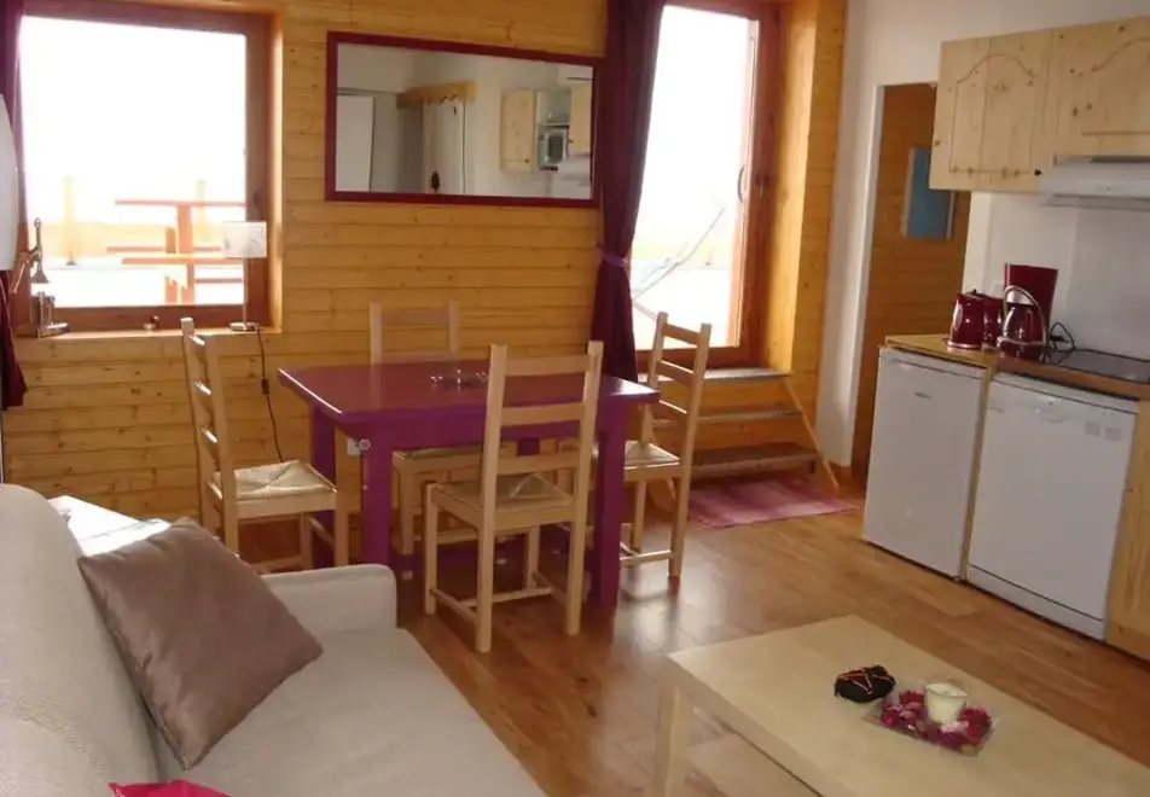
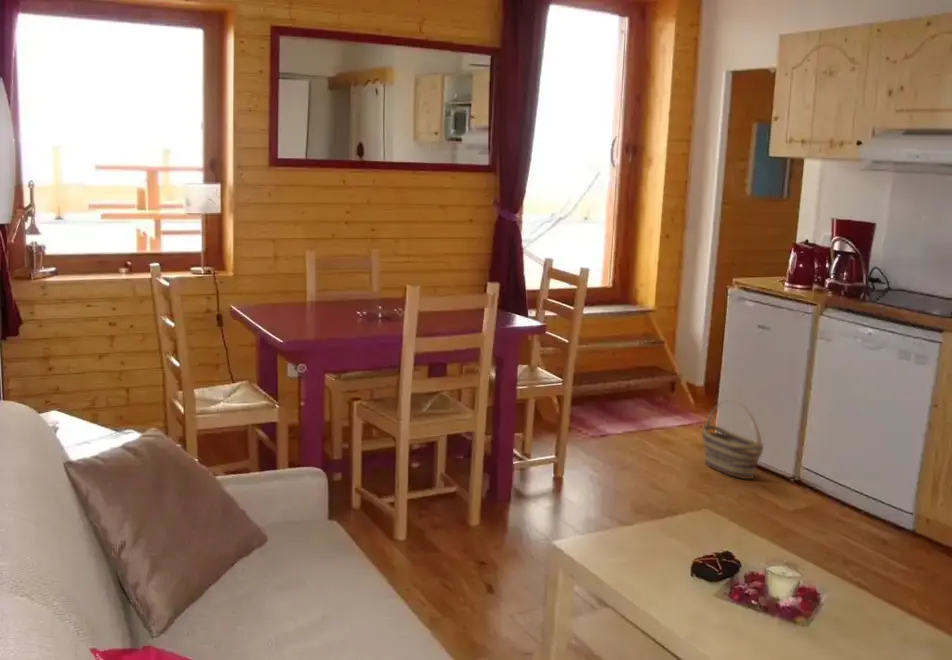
+ basket [701,399,764,480]
